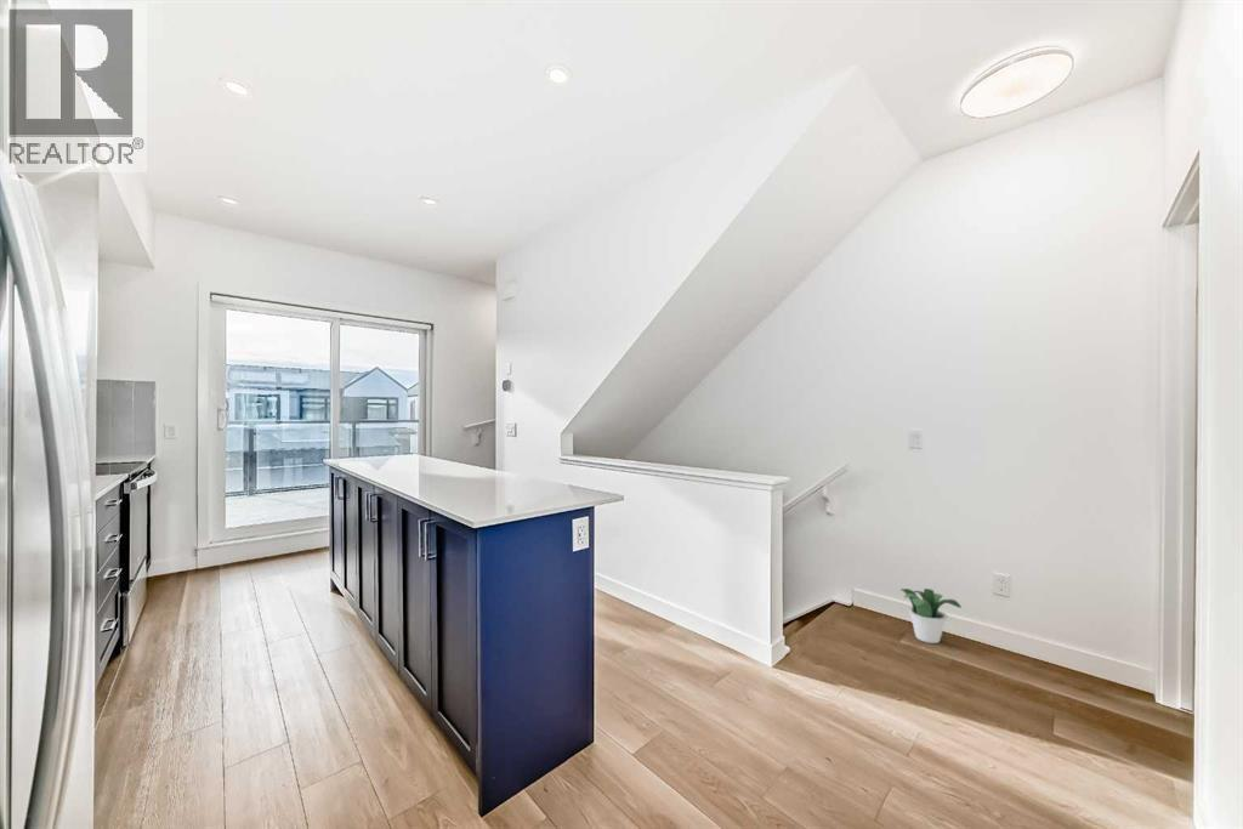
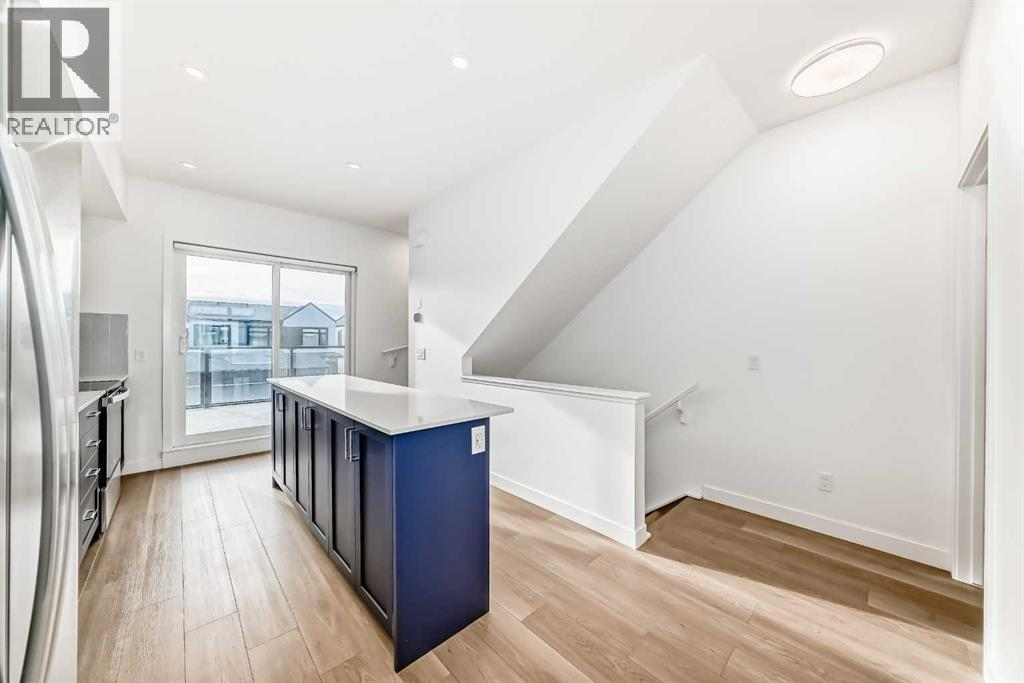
- potted plant [899,587,963,645]
